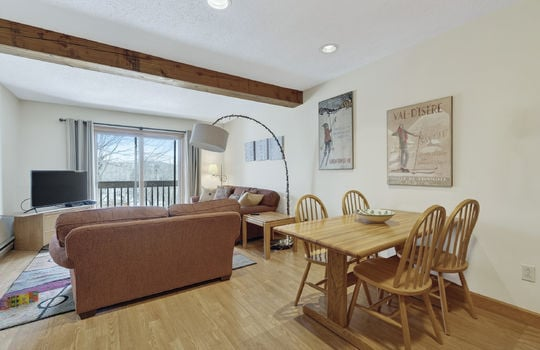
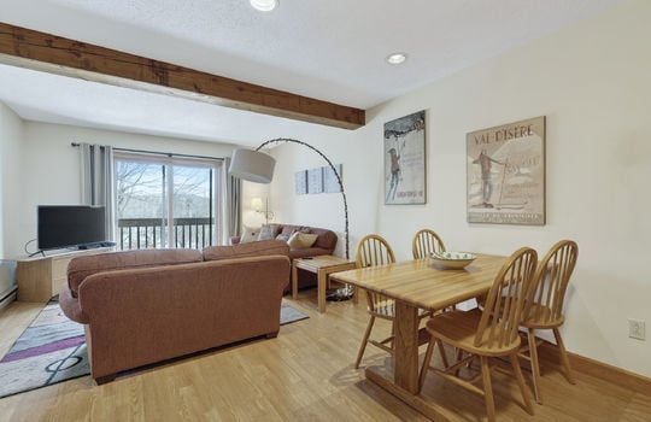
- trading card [0,290,39,312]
